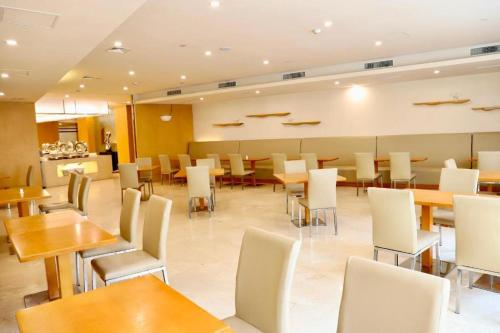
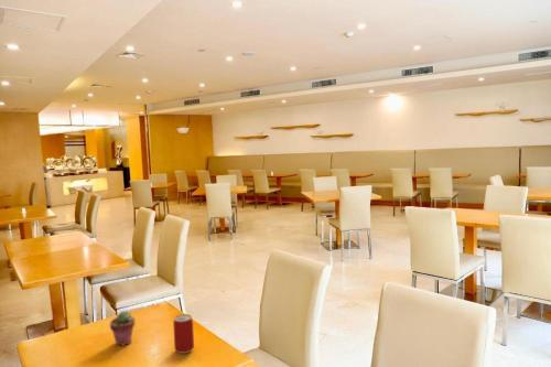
+ potted succulent [109,311,137,346]
+ beer can [172,313,195,355]
